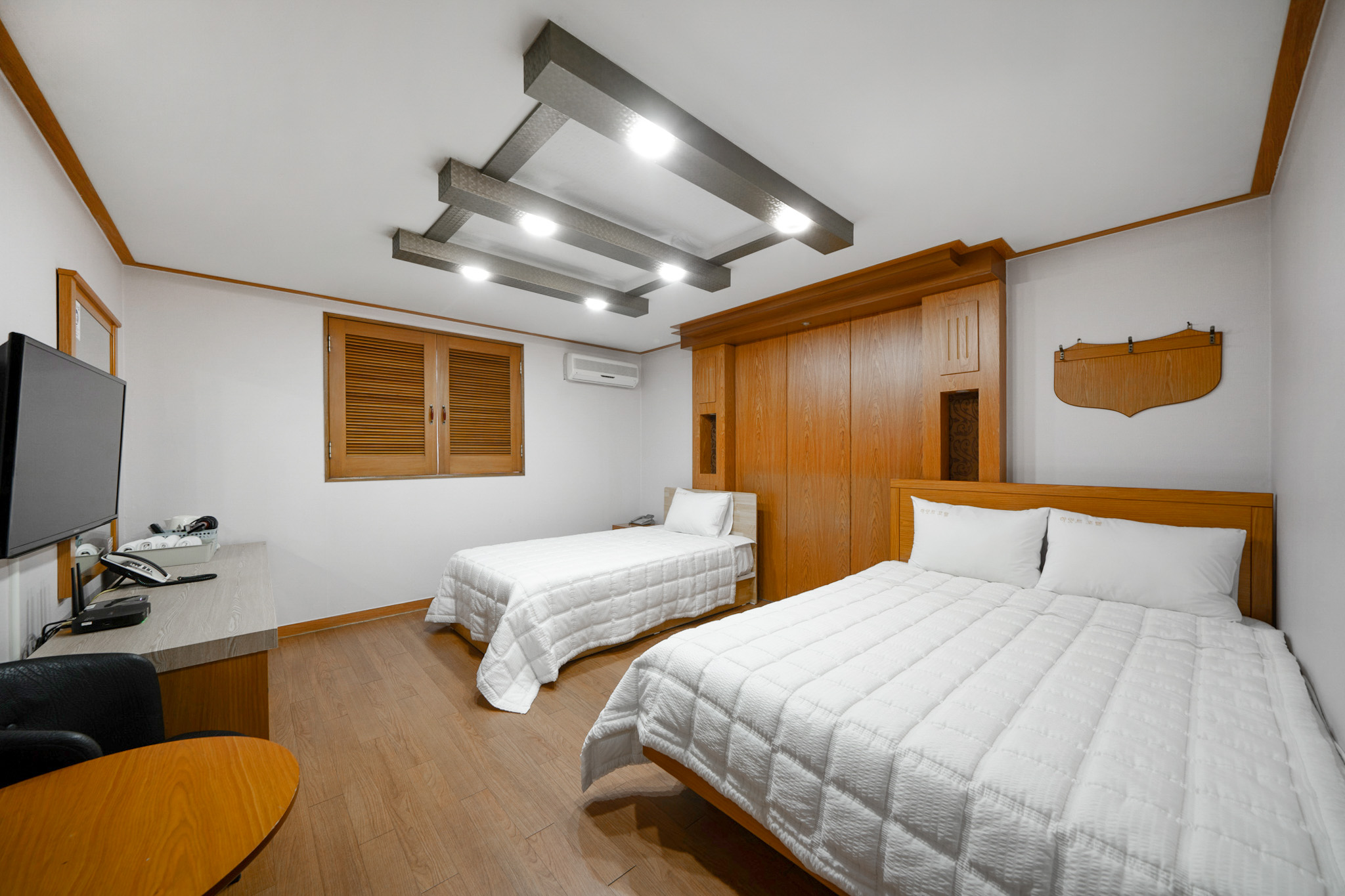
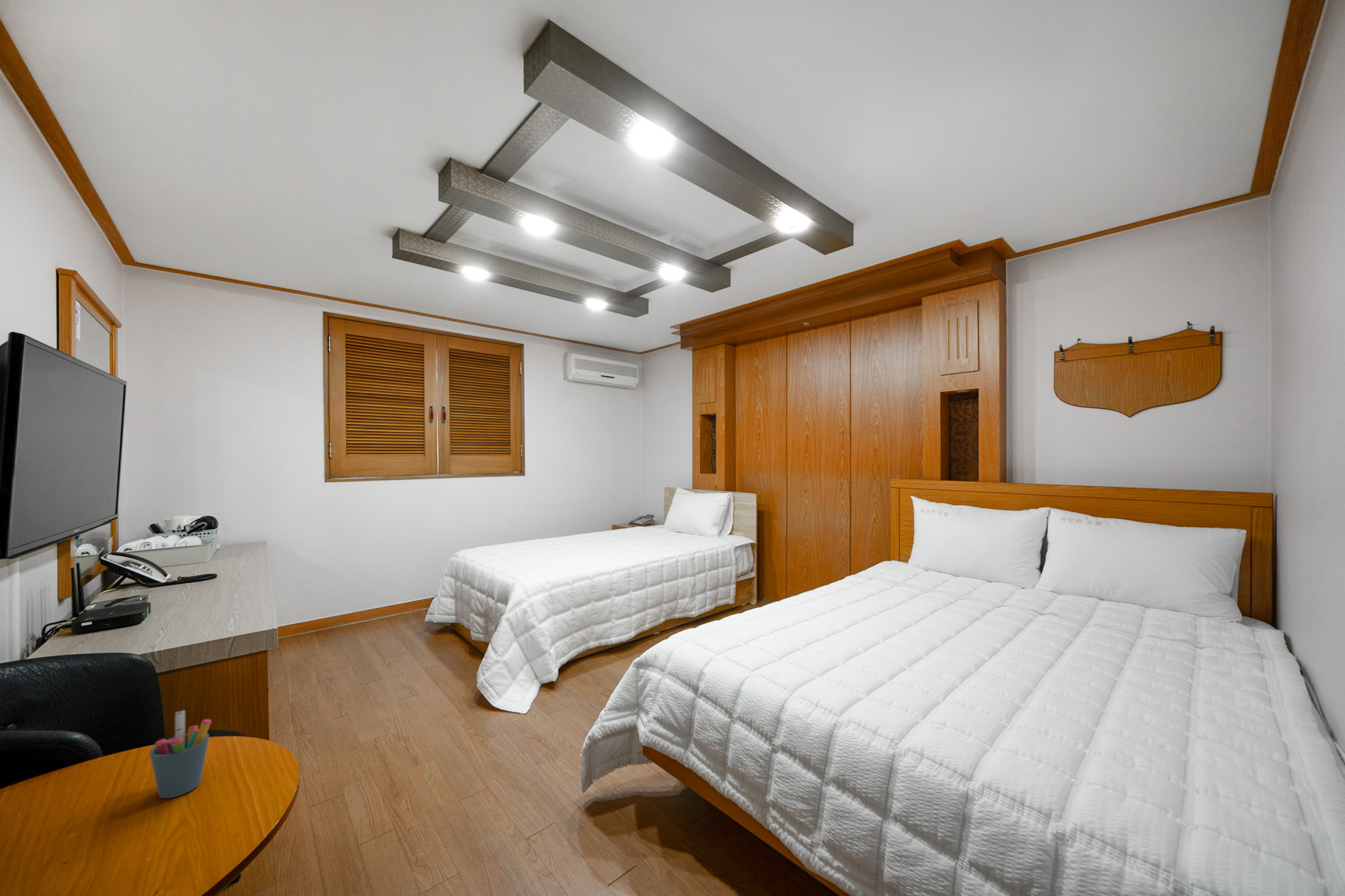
+ pen holder [148,710,212,799]
